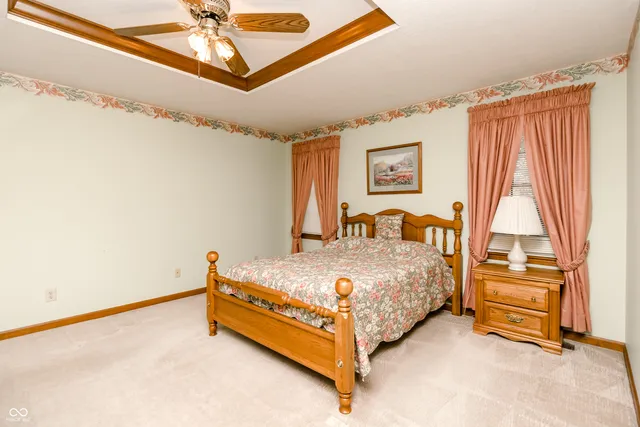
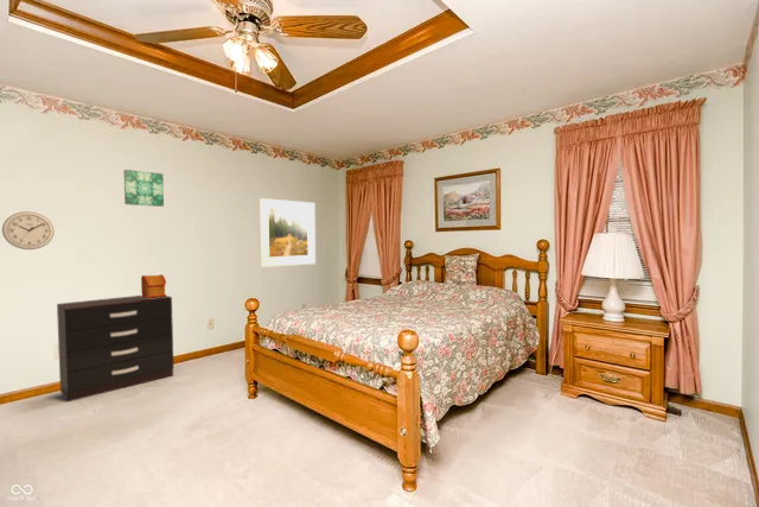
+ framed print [257,197,317,268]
+ dresser [56,294,174,403]
+ wall clock [1,210,56,251]
+ wall art [123,169,165,208]
+ decorative box [140,273,167,298]
